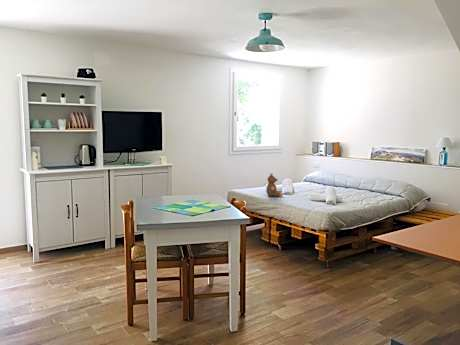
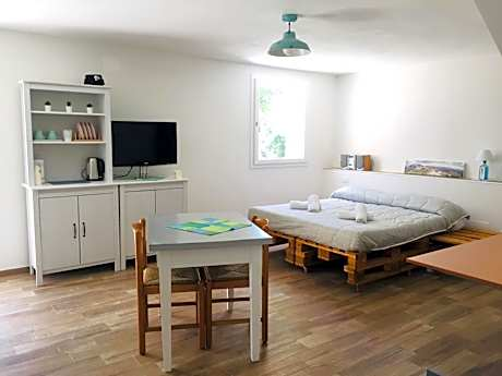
- teddy bear [266,172,284,198]
